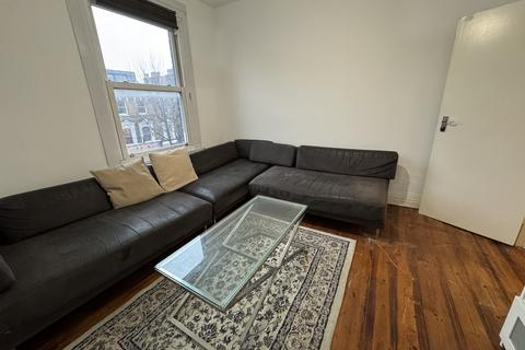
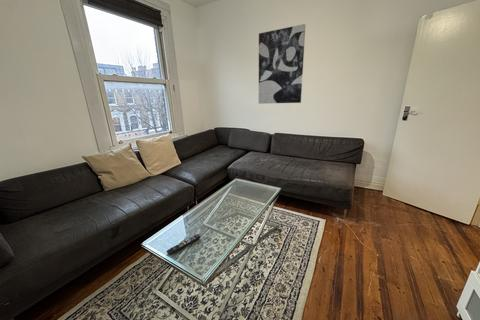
+ wall art [258,23,306,105]
+ remote control [166,233,202,256]
